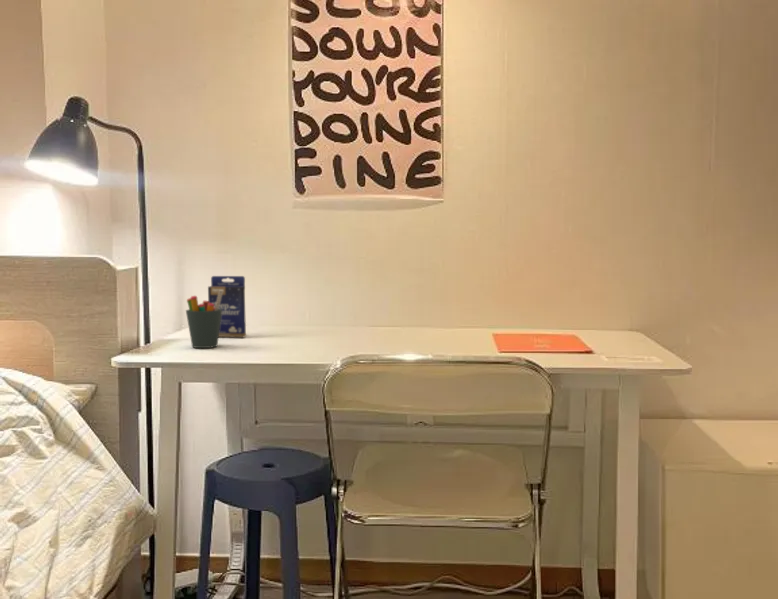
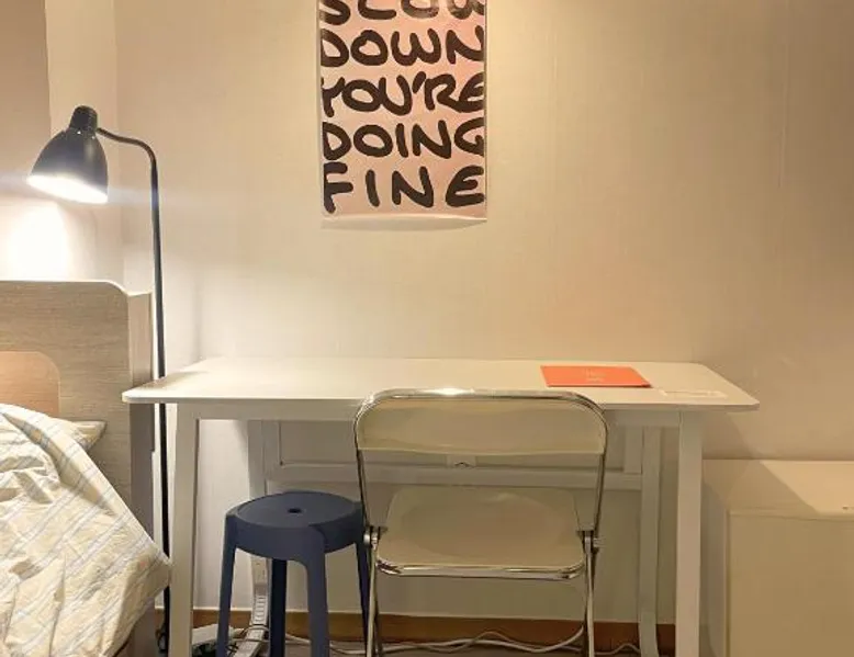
- pen holder [185,290,223,349]
- small box [207,275,247,338]
